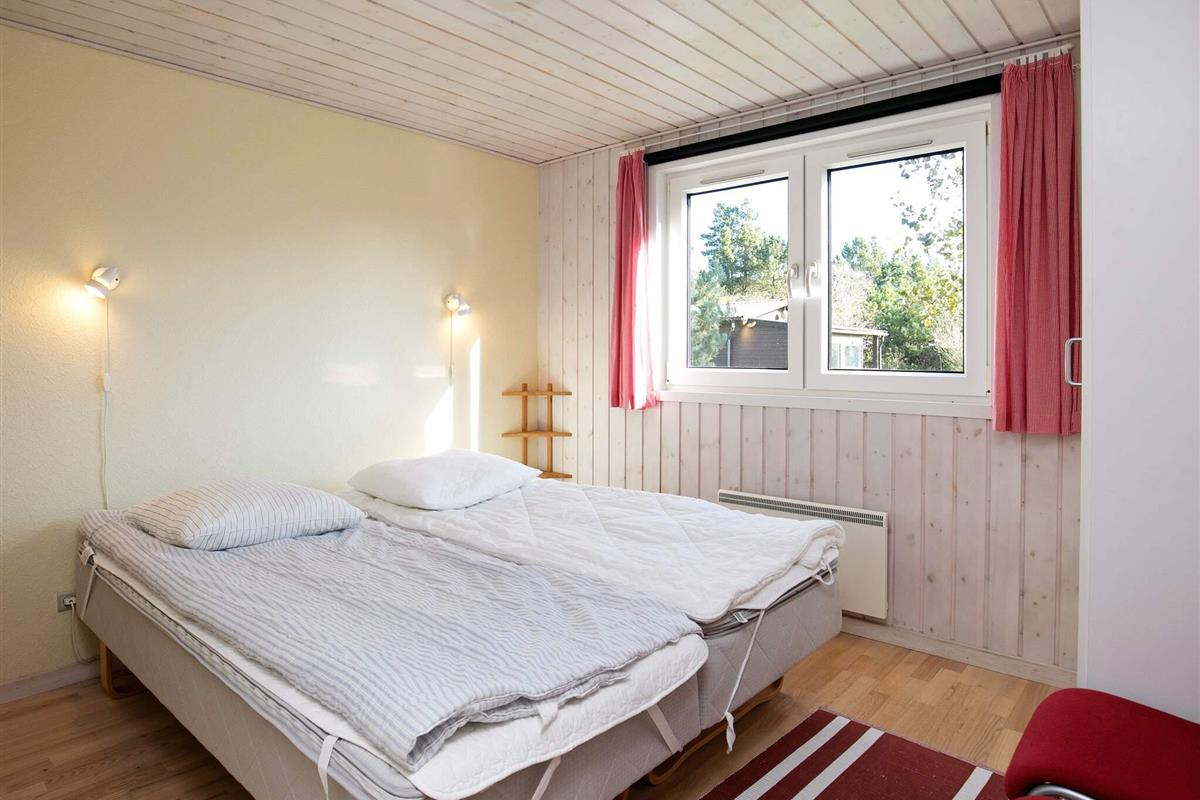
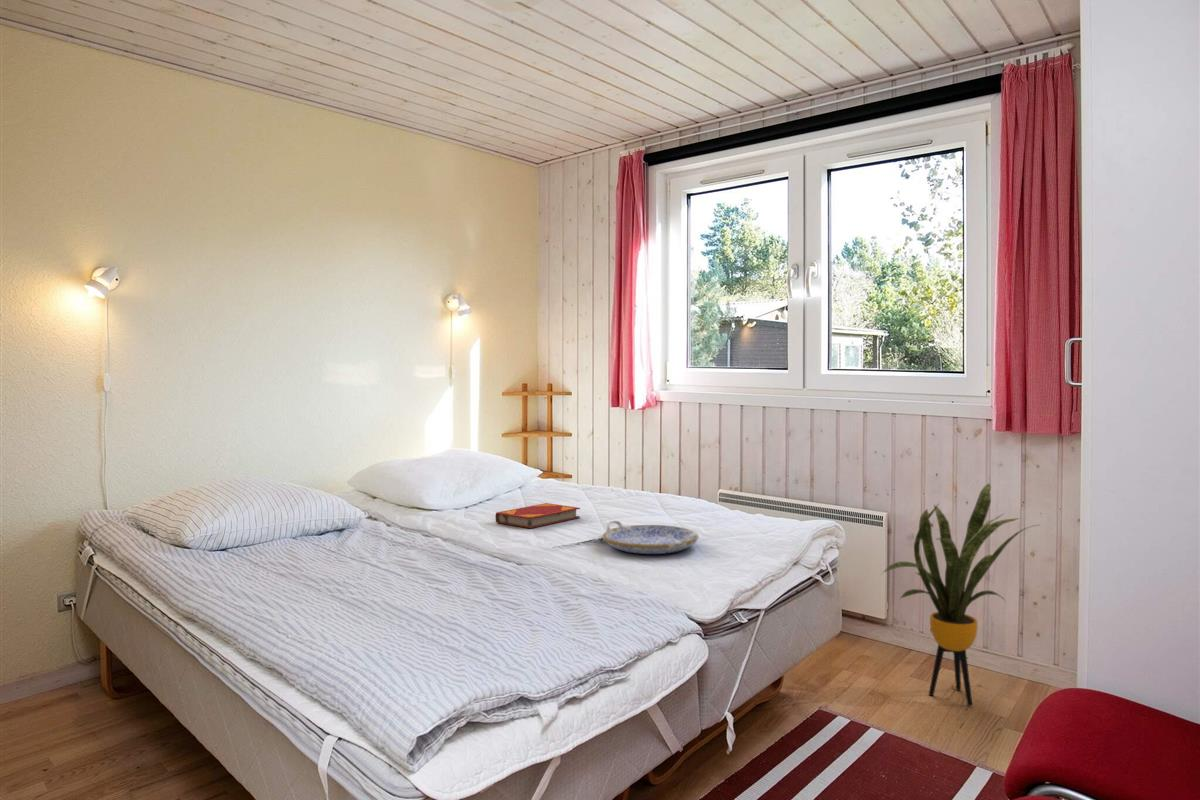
+ serving tray [602,519,700,555]
+ house plant [881,482,1039,706]
+ hardback book [494,502,581,529]
